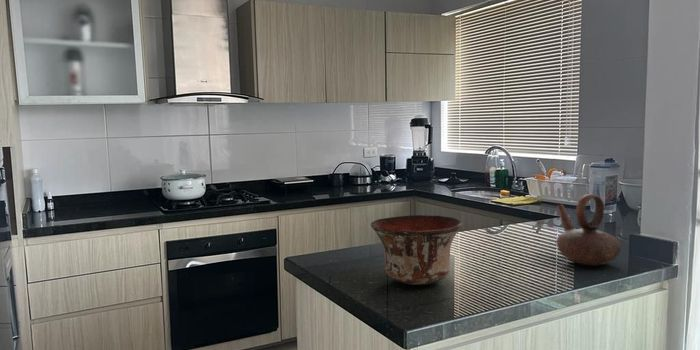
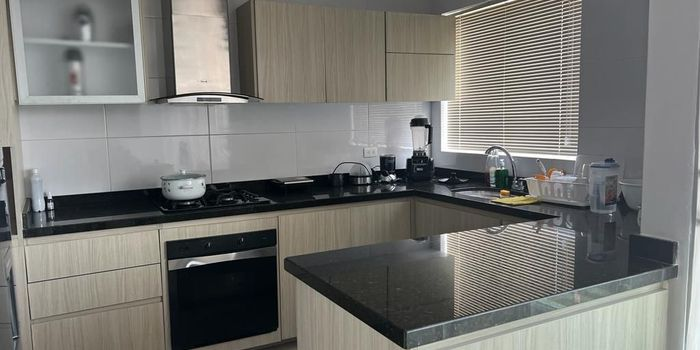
- teapot [555,193,622,266]
- bowl [370,214,463,286]
